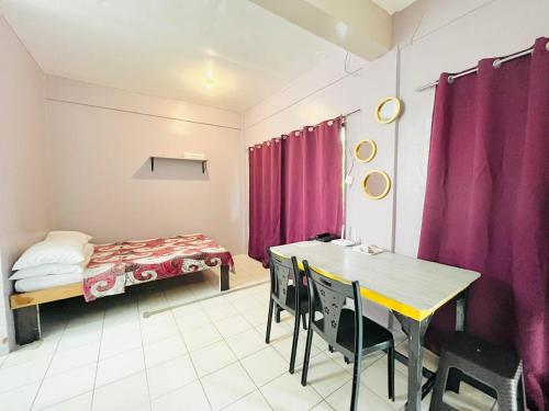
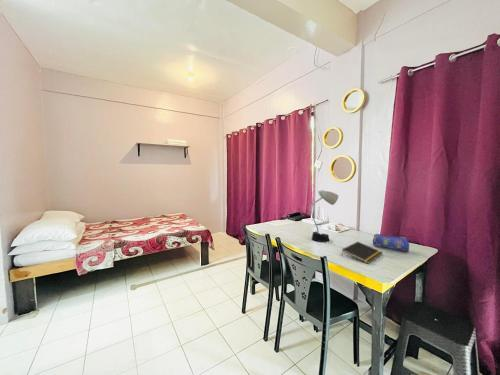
+ desk lamp [310,189,339,243]
+ notepad [341,241,384,265]
+ pencil case [372,233,411,253]
